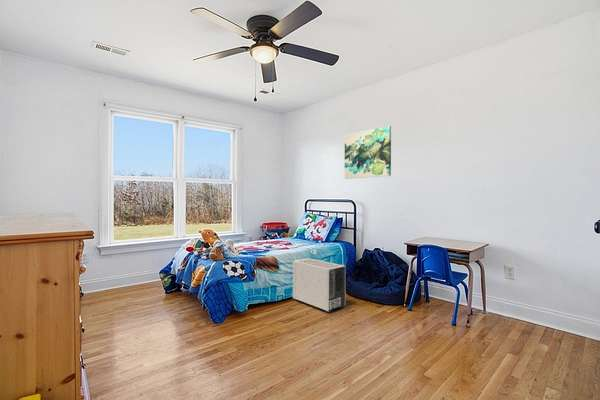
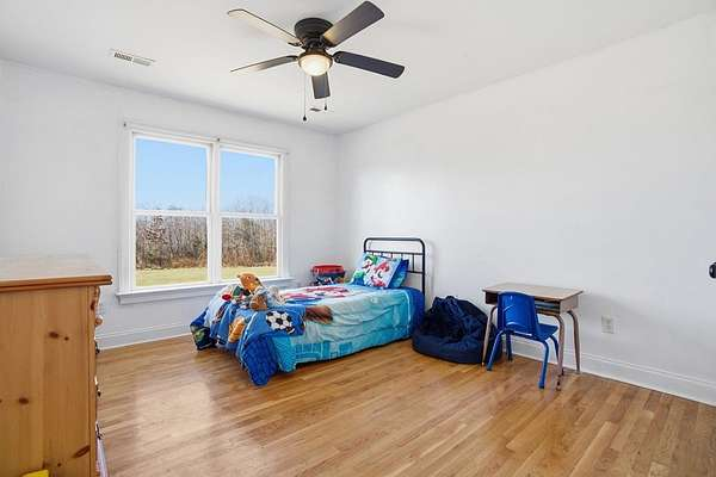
- air purifier [292,257,346,314]
- wall art [344,125,392,180]
